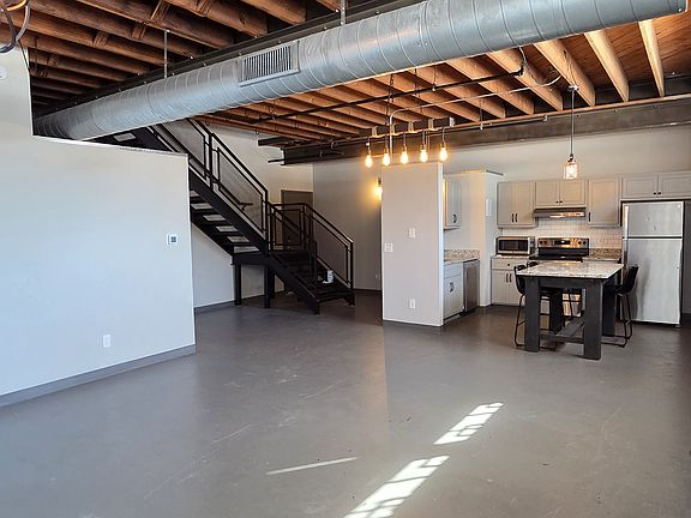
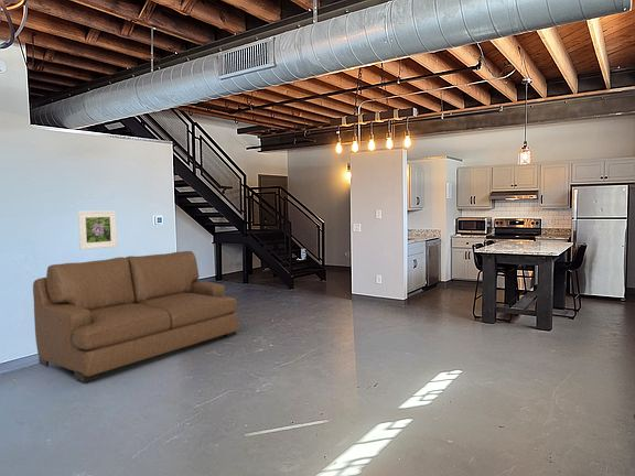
+ sofa [32,250,239,383]
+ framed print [77,209,118,251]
